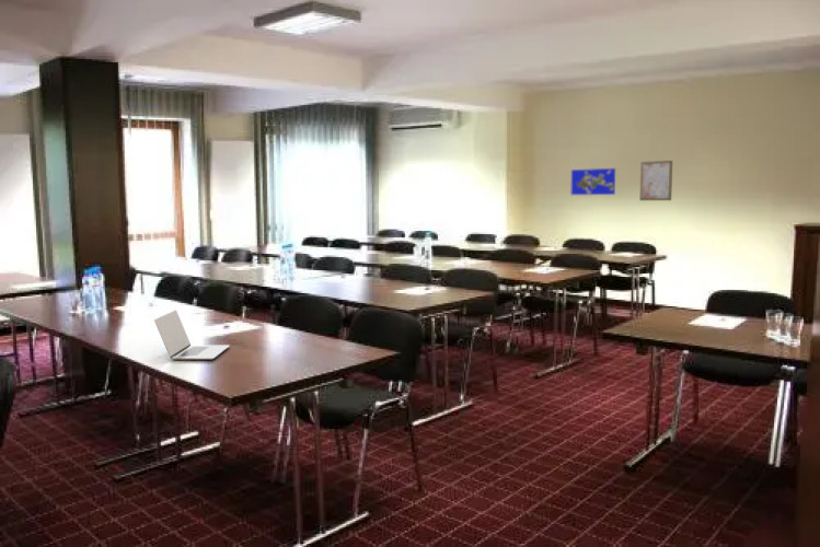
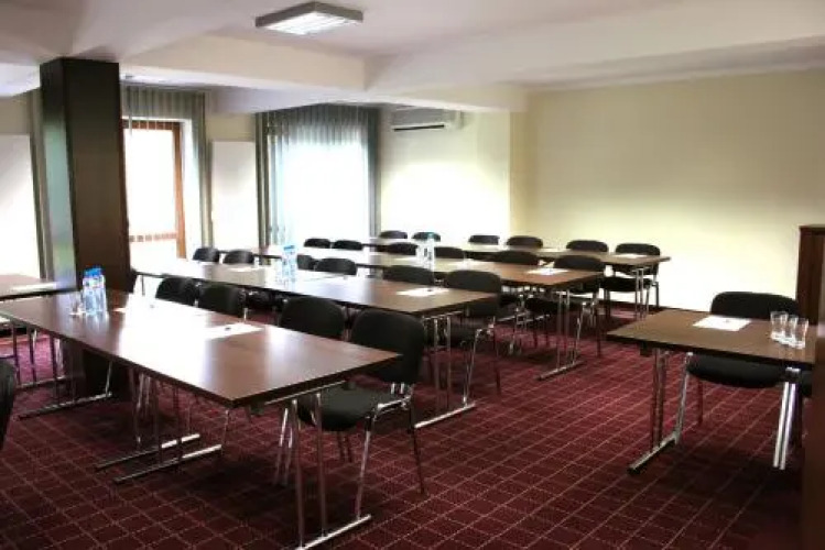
- laptop [153,310,231,361]
- world map [569,167,616,196]
- wall art [638,160,673,201]
